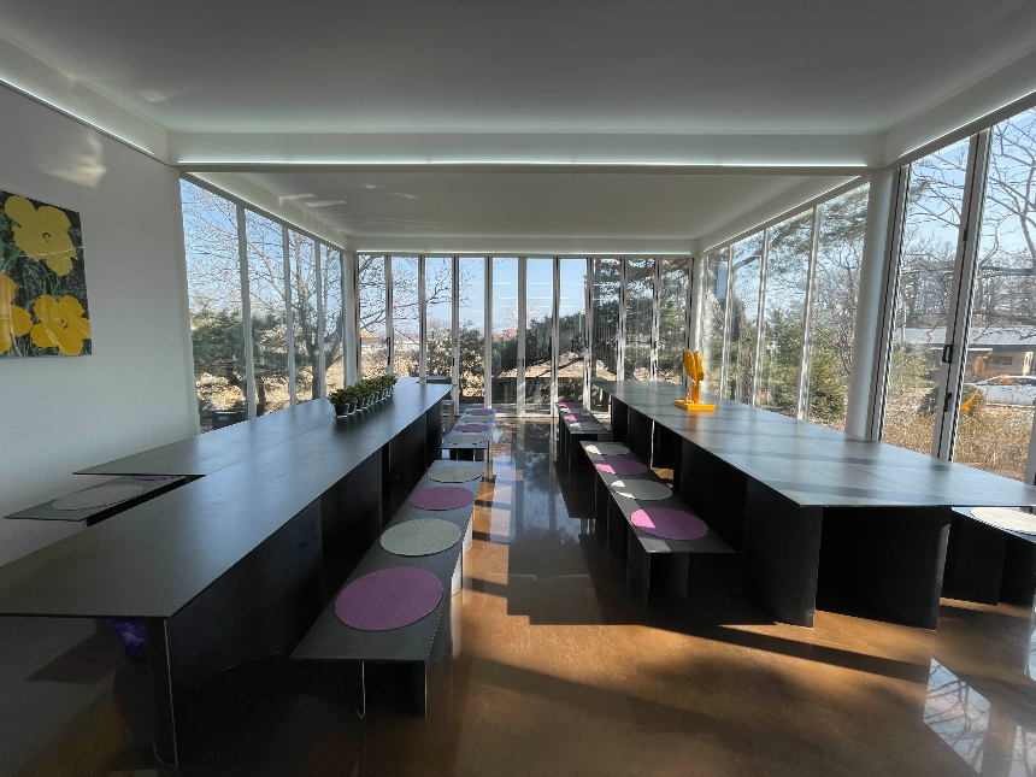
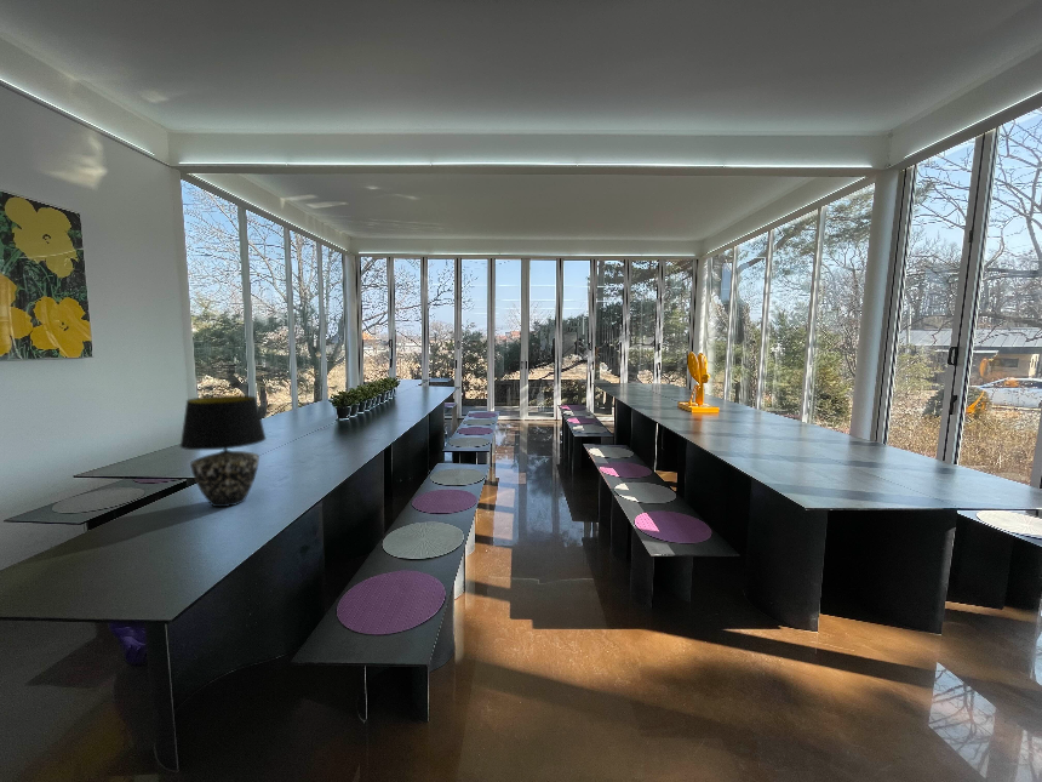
+ table lamp [179,394,268,508]
